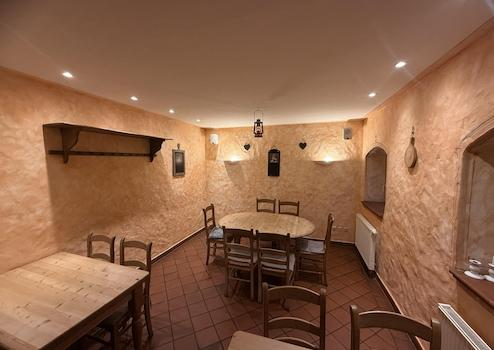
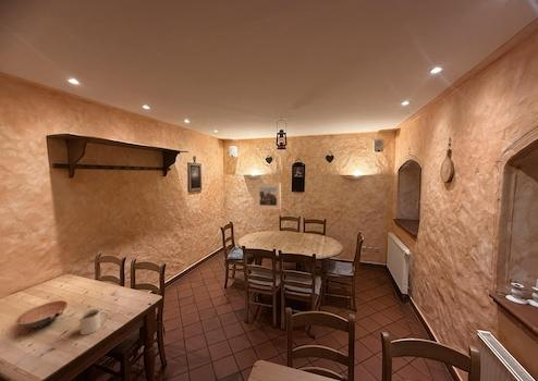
+ mug [78,308,110,336]
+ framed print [255,183,282,211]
+ bowl [14,299,69,330]
